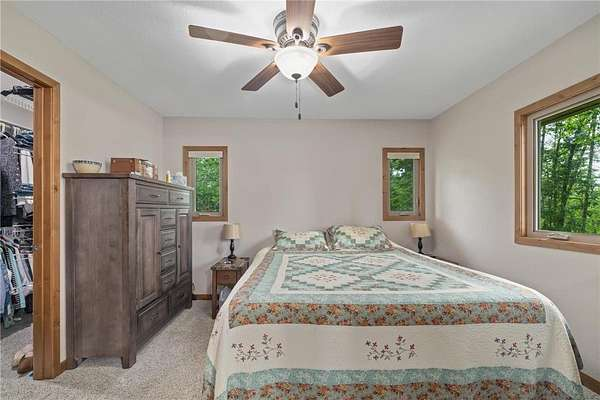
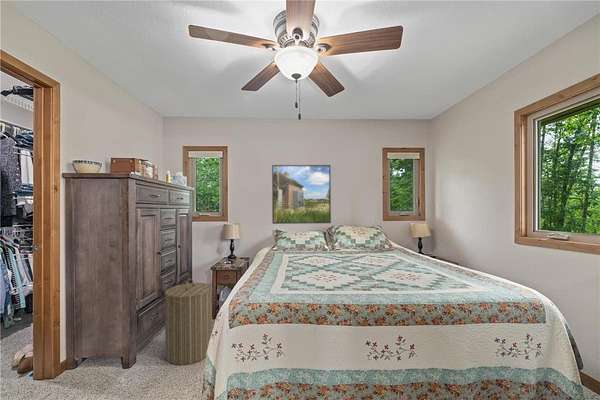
+ laundry hamper [164,277,213,366]
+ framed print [271,164,332,225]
